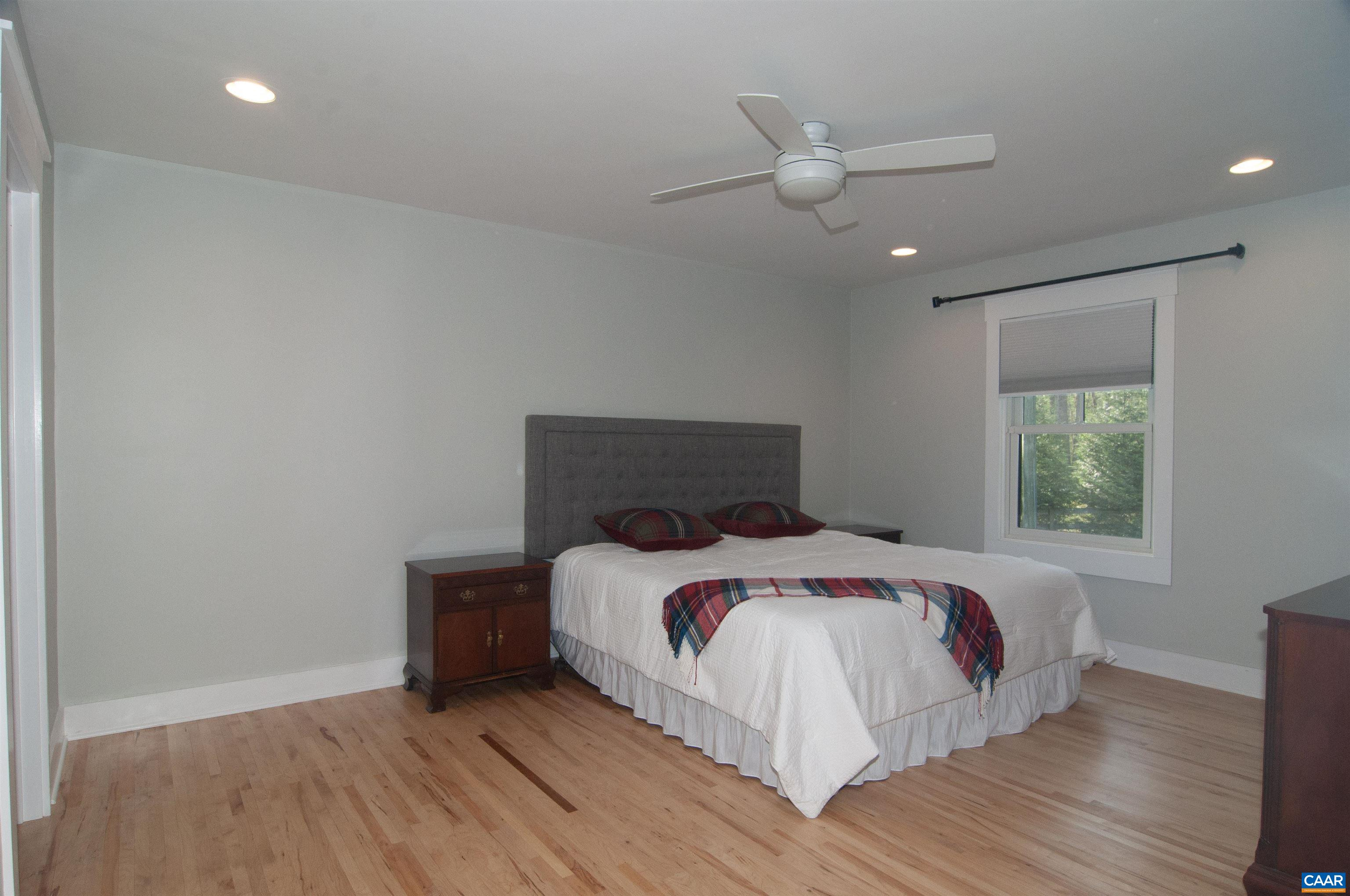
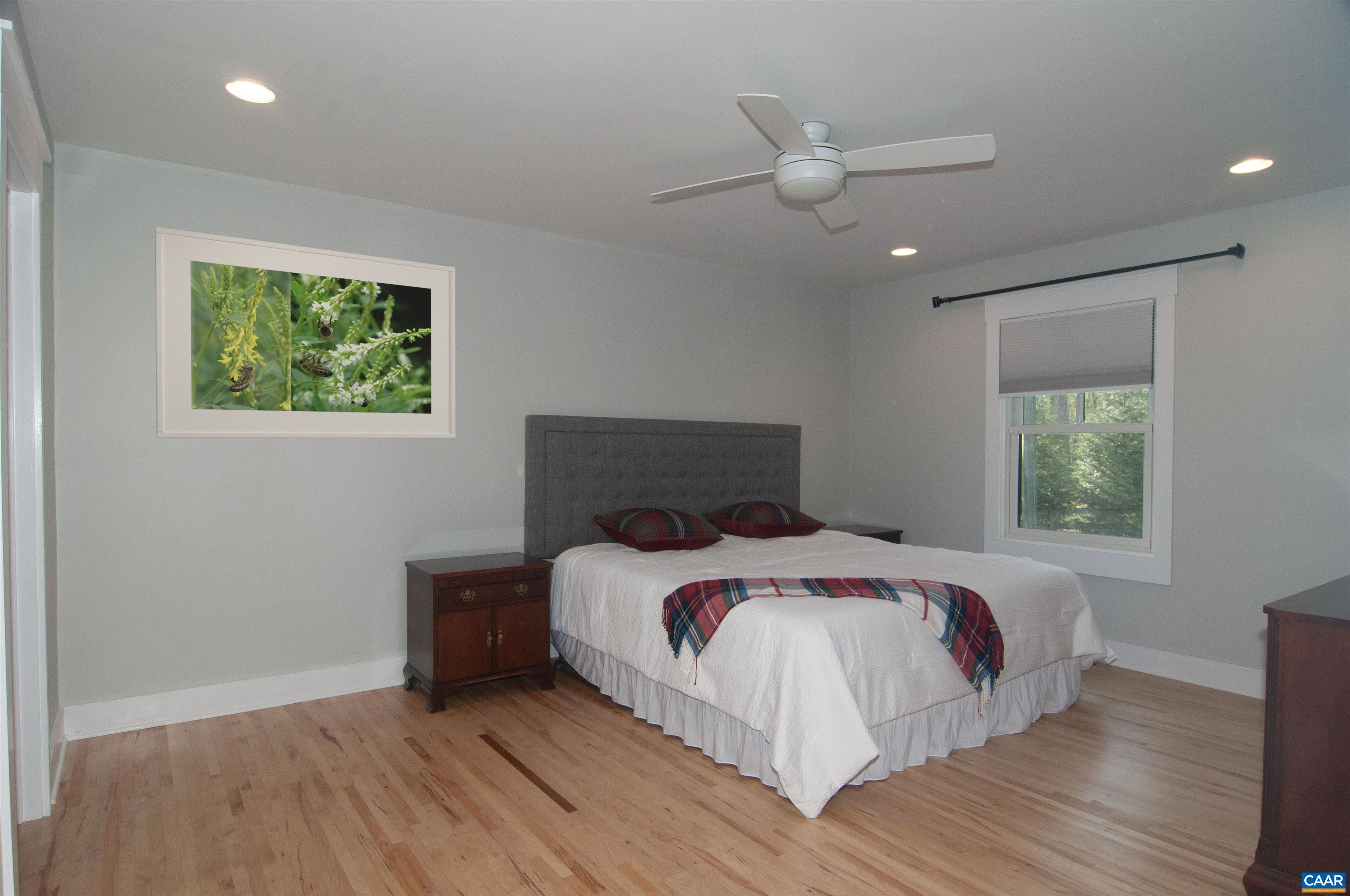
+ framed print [155,226,456,439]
